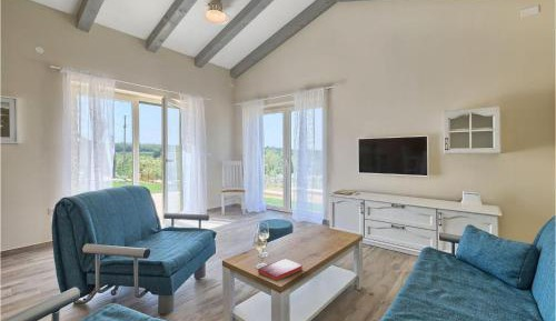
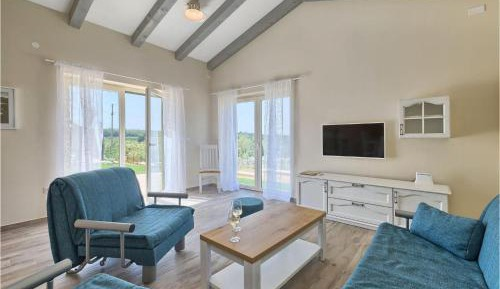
- hardback book [257,258,304,282]
